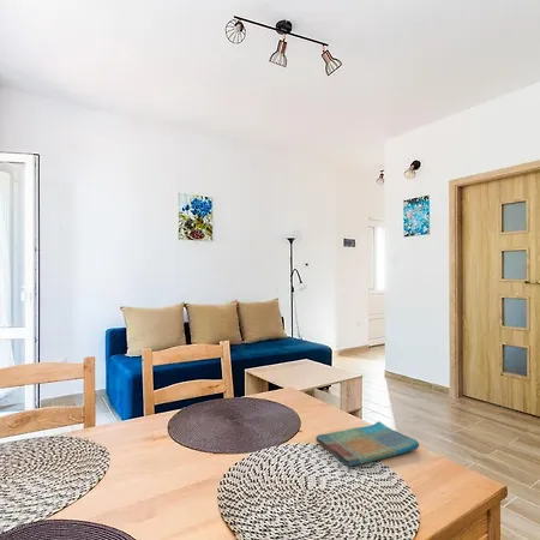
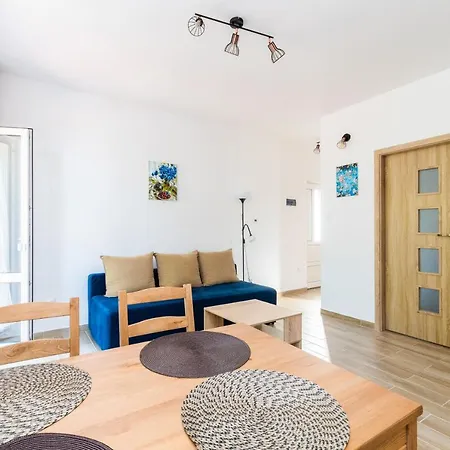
- dish towel [314,420,420,468]
